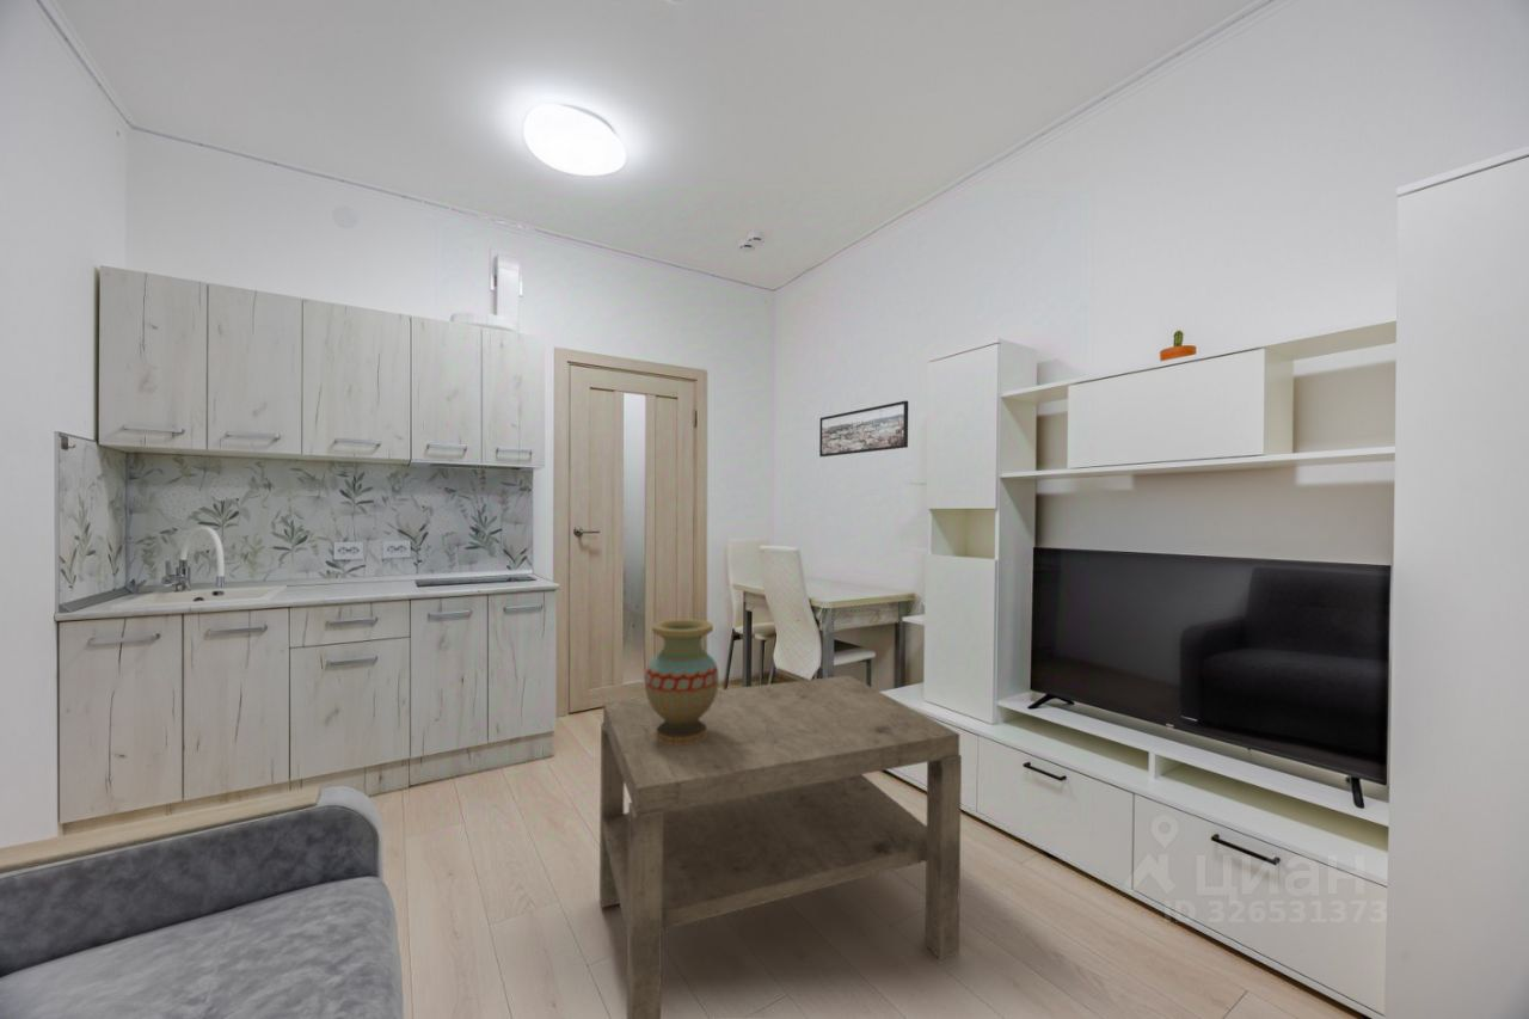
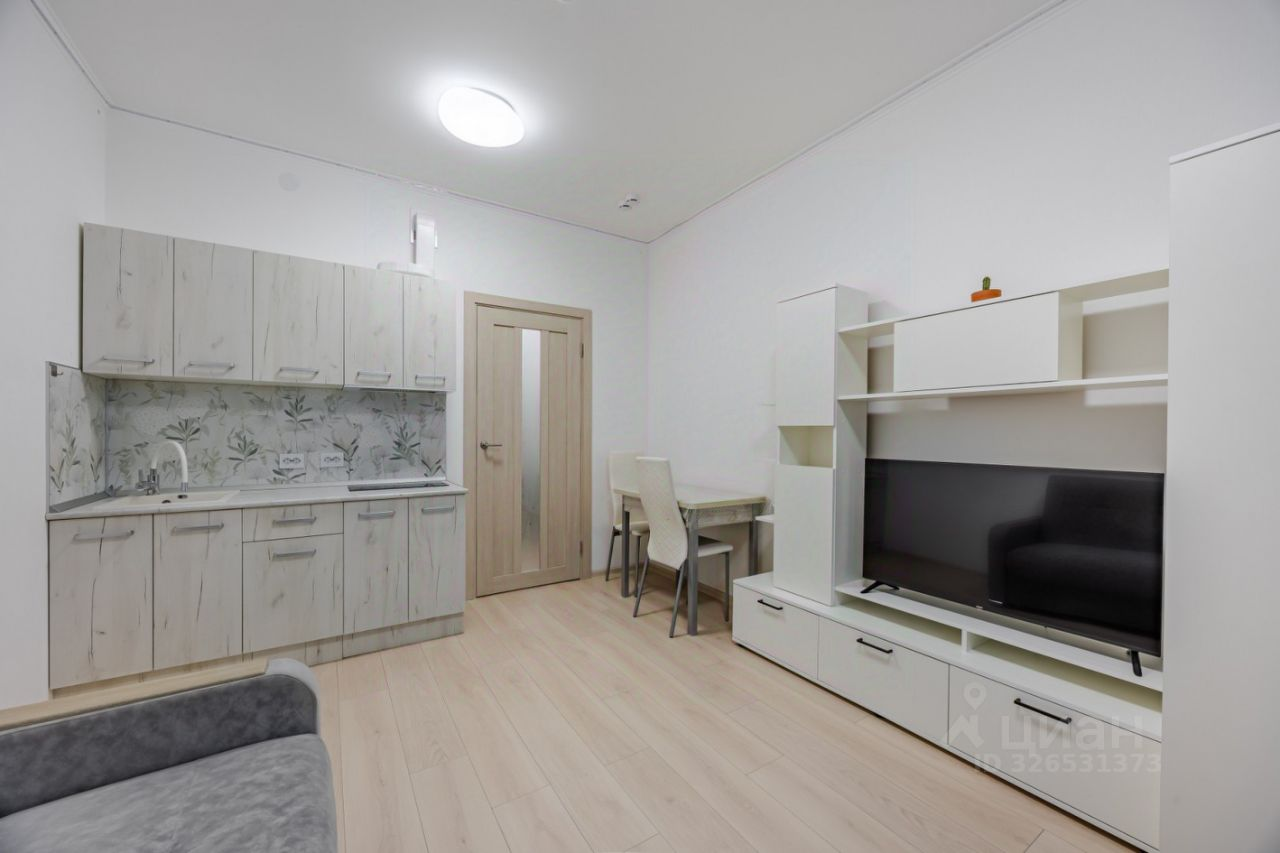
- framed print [818,400,909,458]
- coffee table [598,674,963,1019]
- vase [644,618,720,745]
